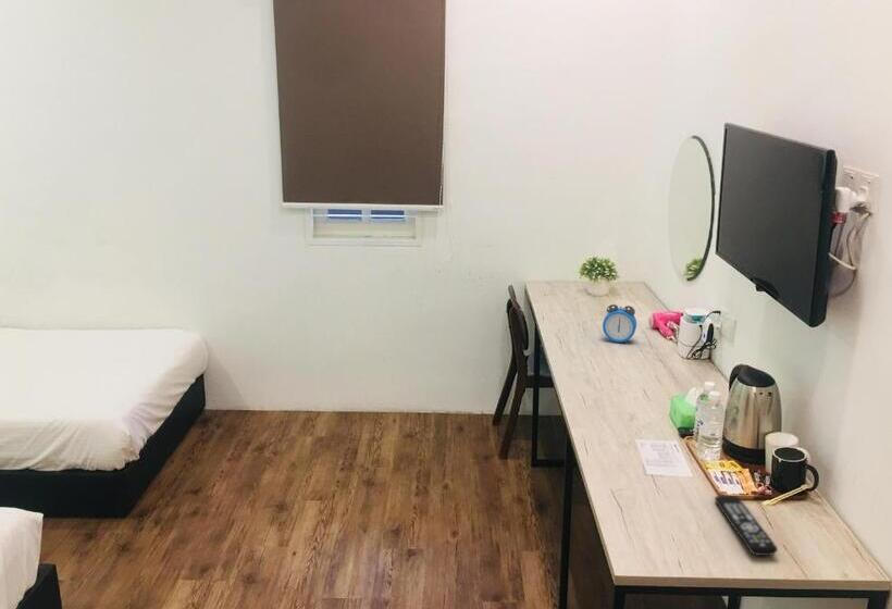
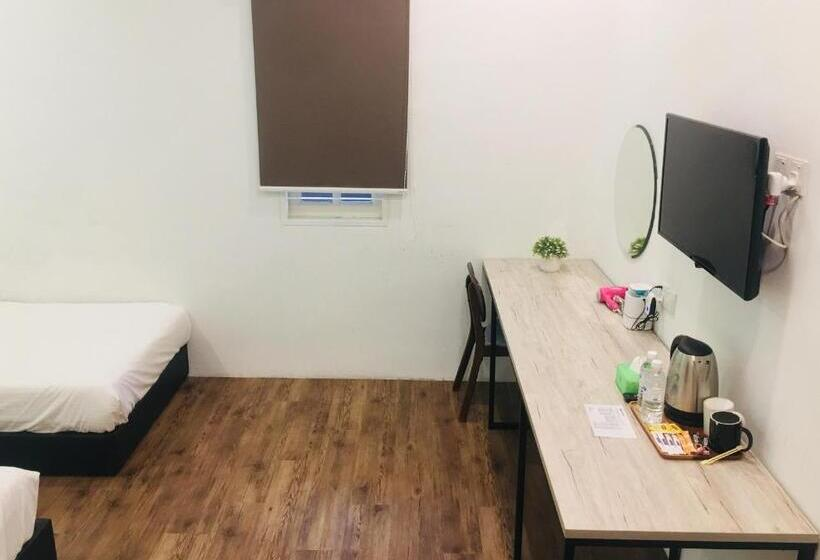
- remote control [714,495,779,557]
- alarm clock [602,303,637,344]
